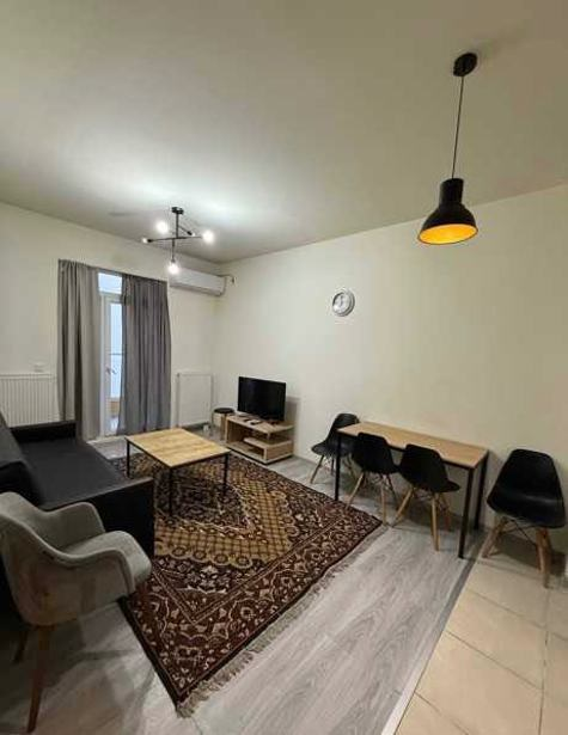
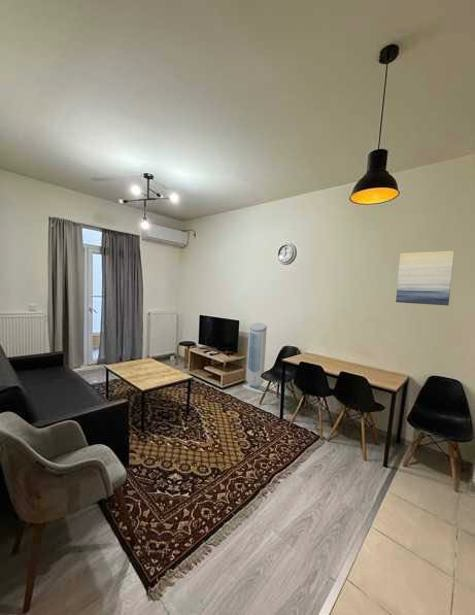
+ air purifier [241,322,268,395]
+ wall art [395,250,455,307]
